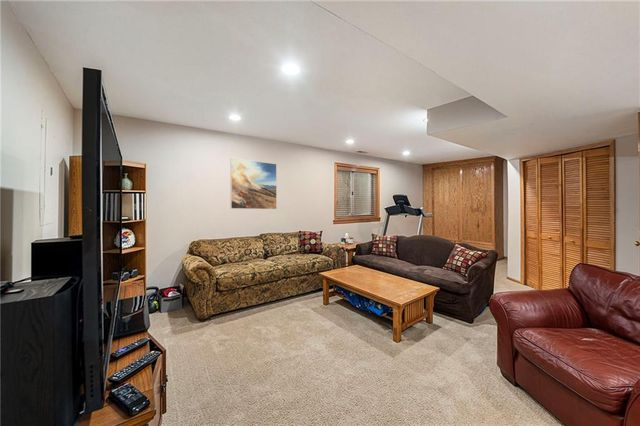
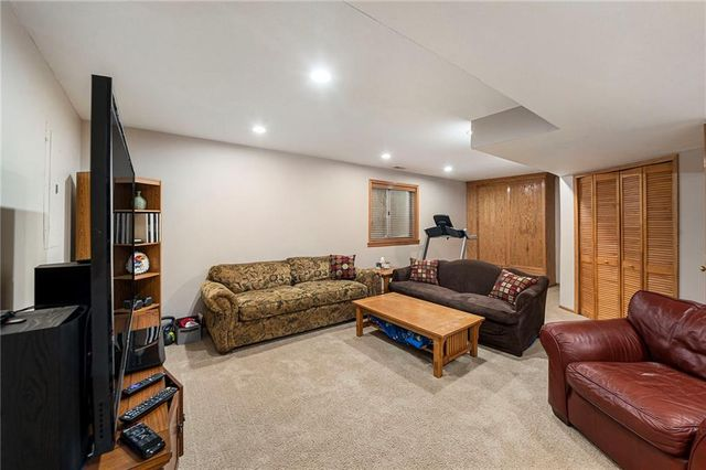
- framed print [230,157,278,210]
